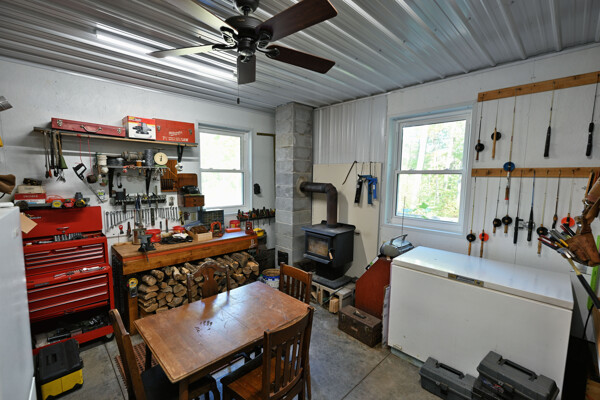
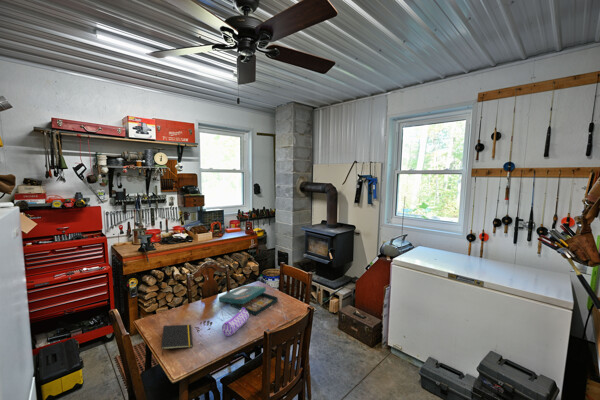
+ pencil case [221,308,250,337]
+ board game [218,285,279,317]
+ notepad [160,324,194,356]
